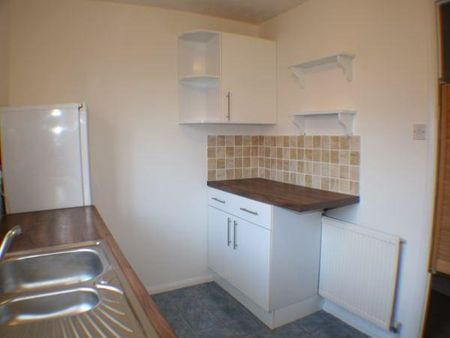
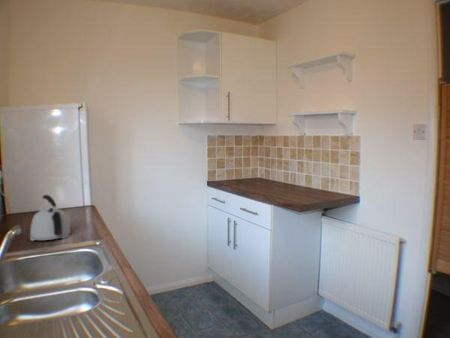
+ kettle [29,194,72,242]
